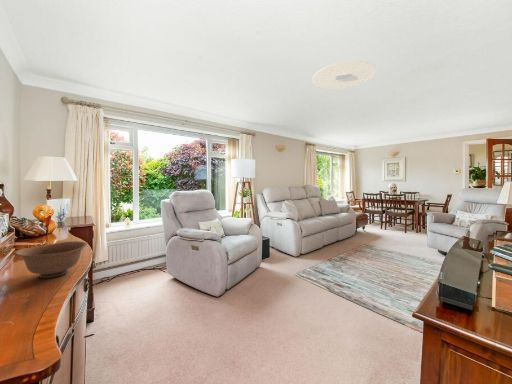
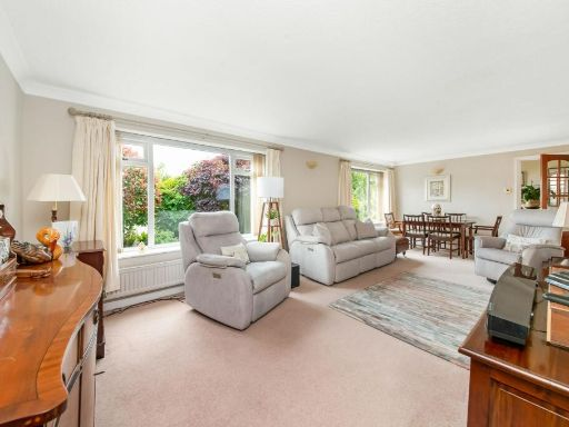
- bowl [13,240,89,279]
- ceiling light [311,60,377,91]
